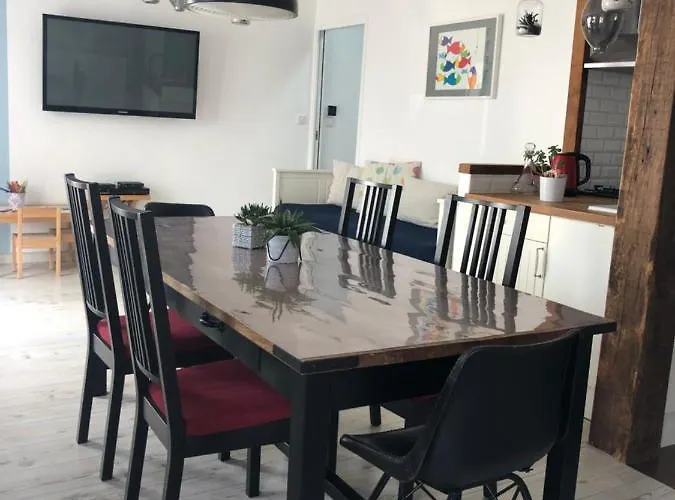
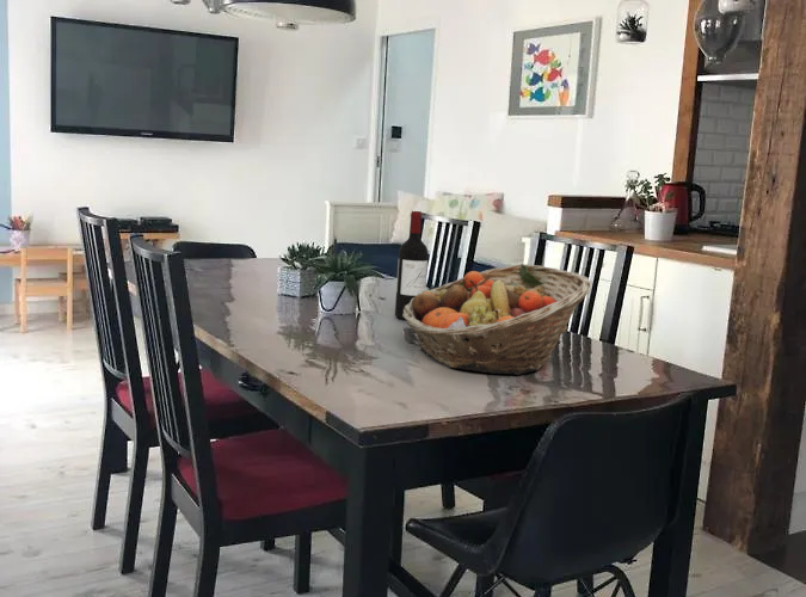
+ fruit basket [402,263,593,376]
+ wine bottle [394,210,429,321]
